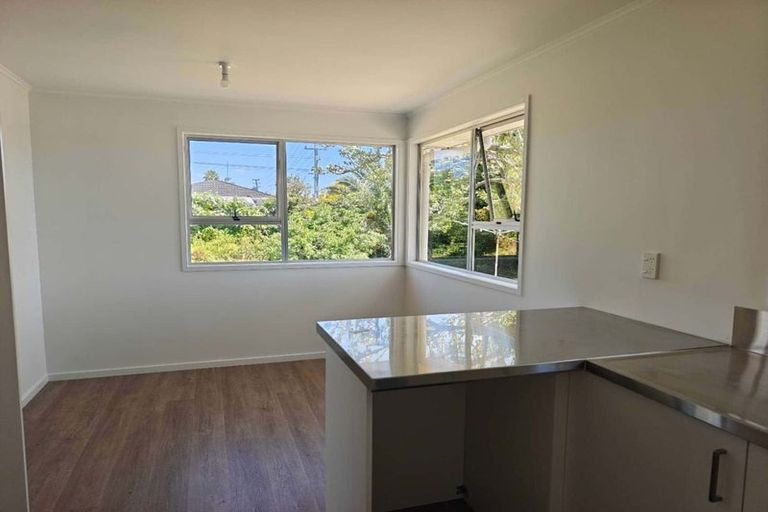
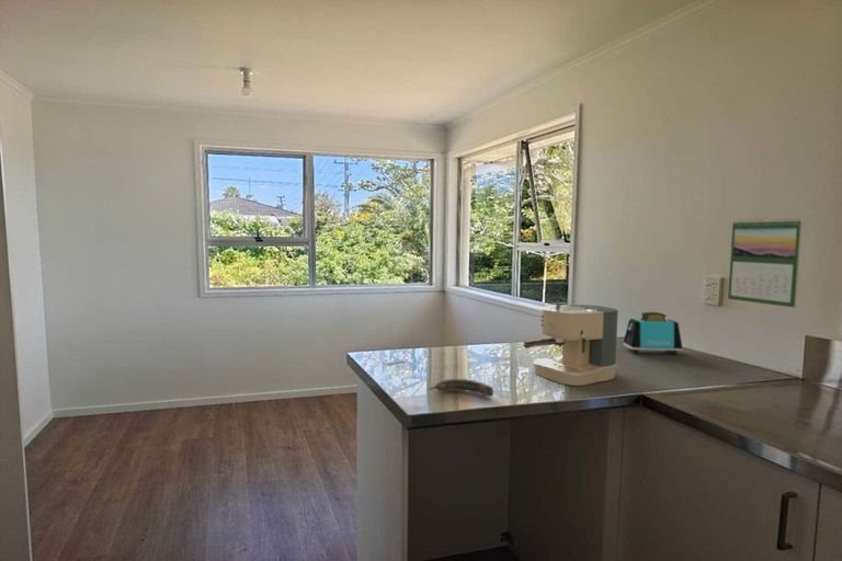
+ toaster [623,311,683,355]
+ coffee maker [523,301,619,387]
+ banana [426,378,496,398]
+ calendar [727,217,803,309]
